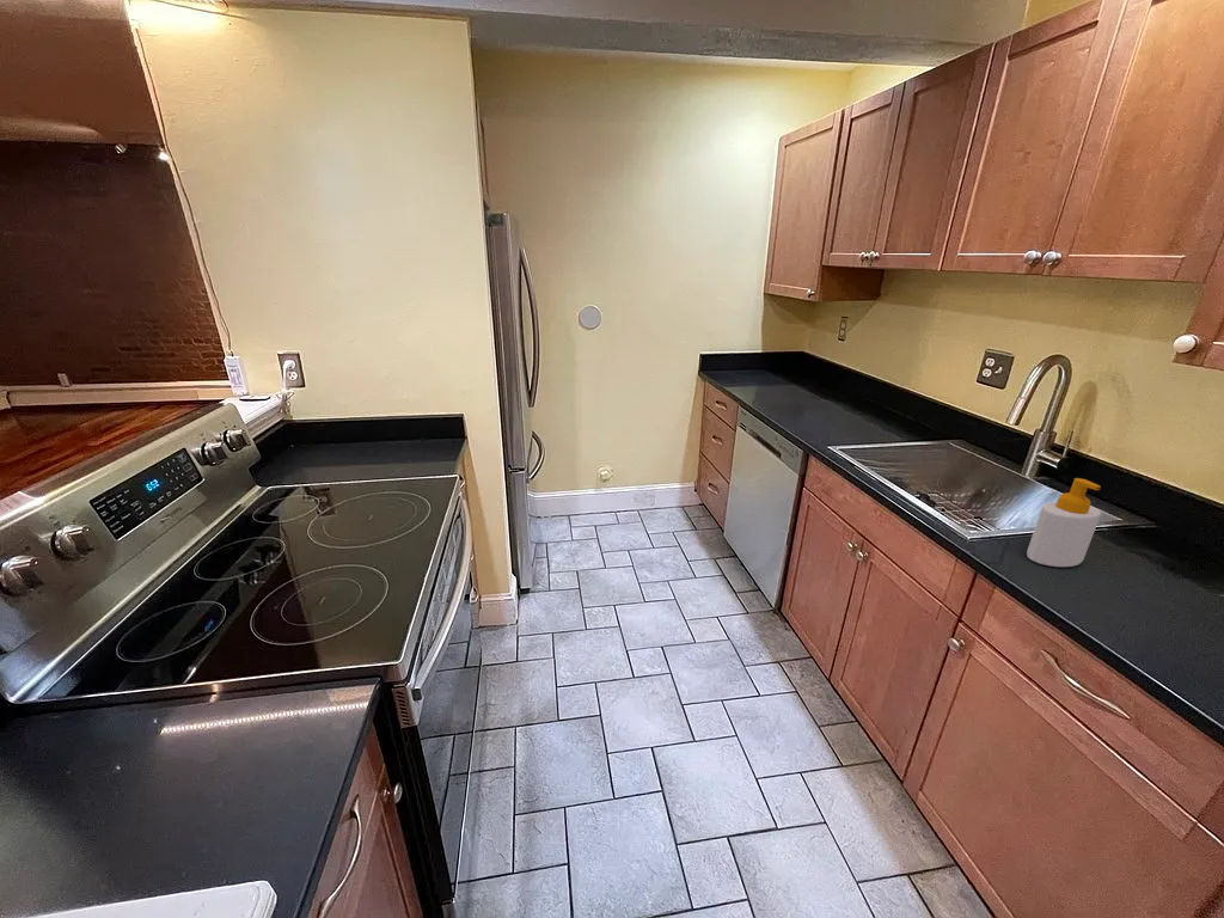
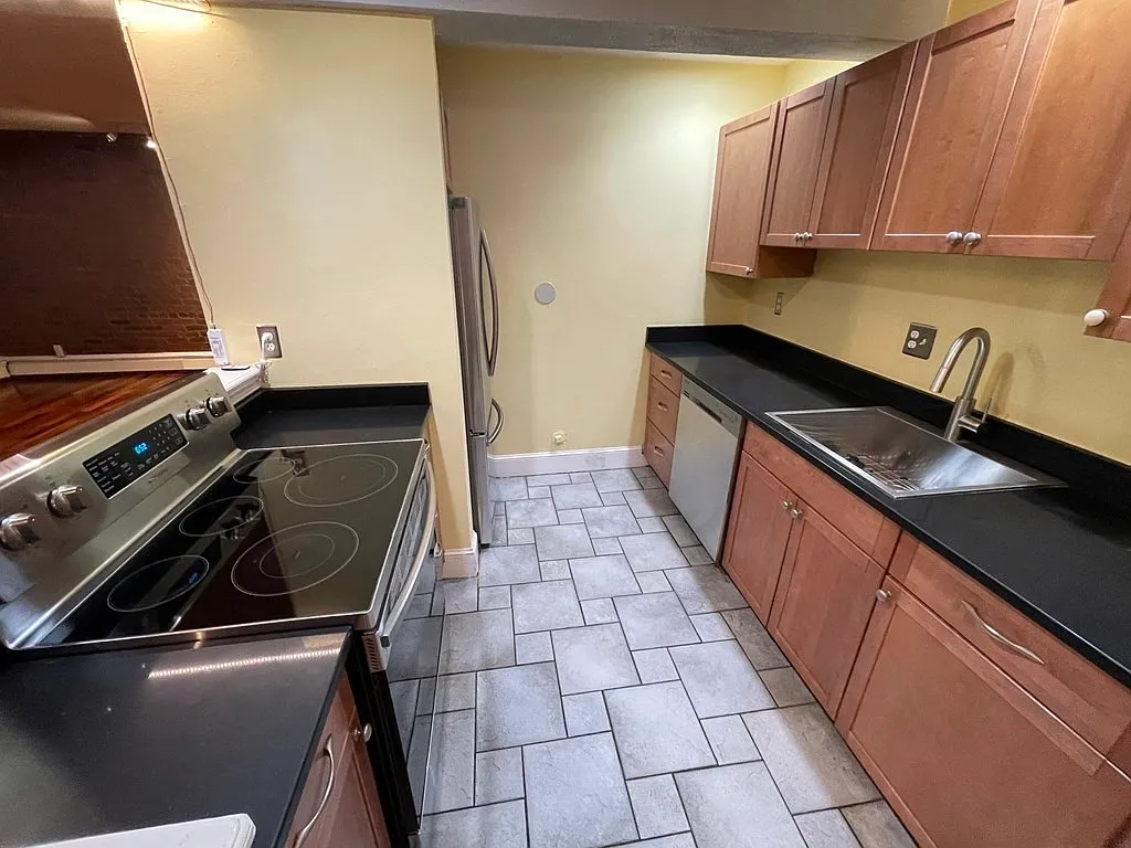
- soap bottle [1026,477,1102,568]
